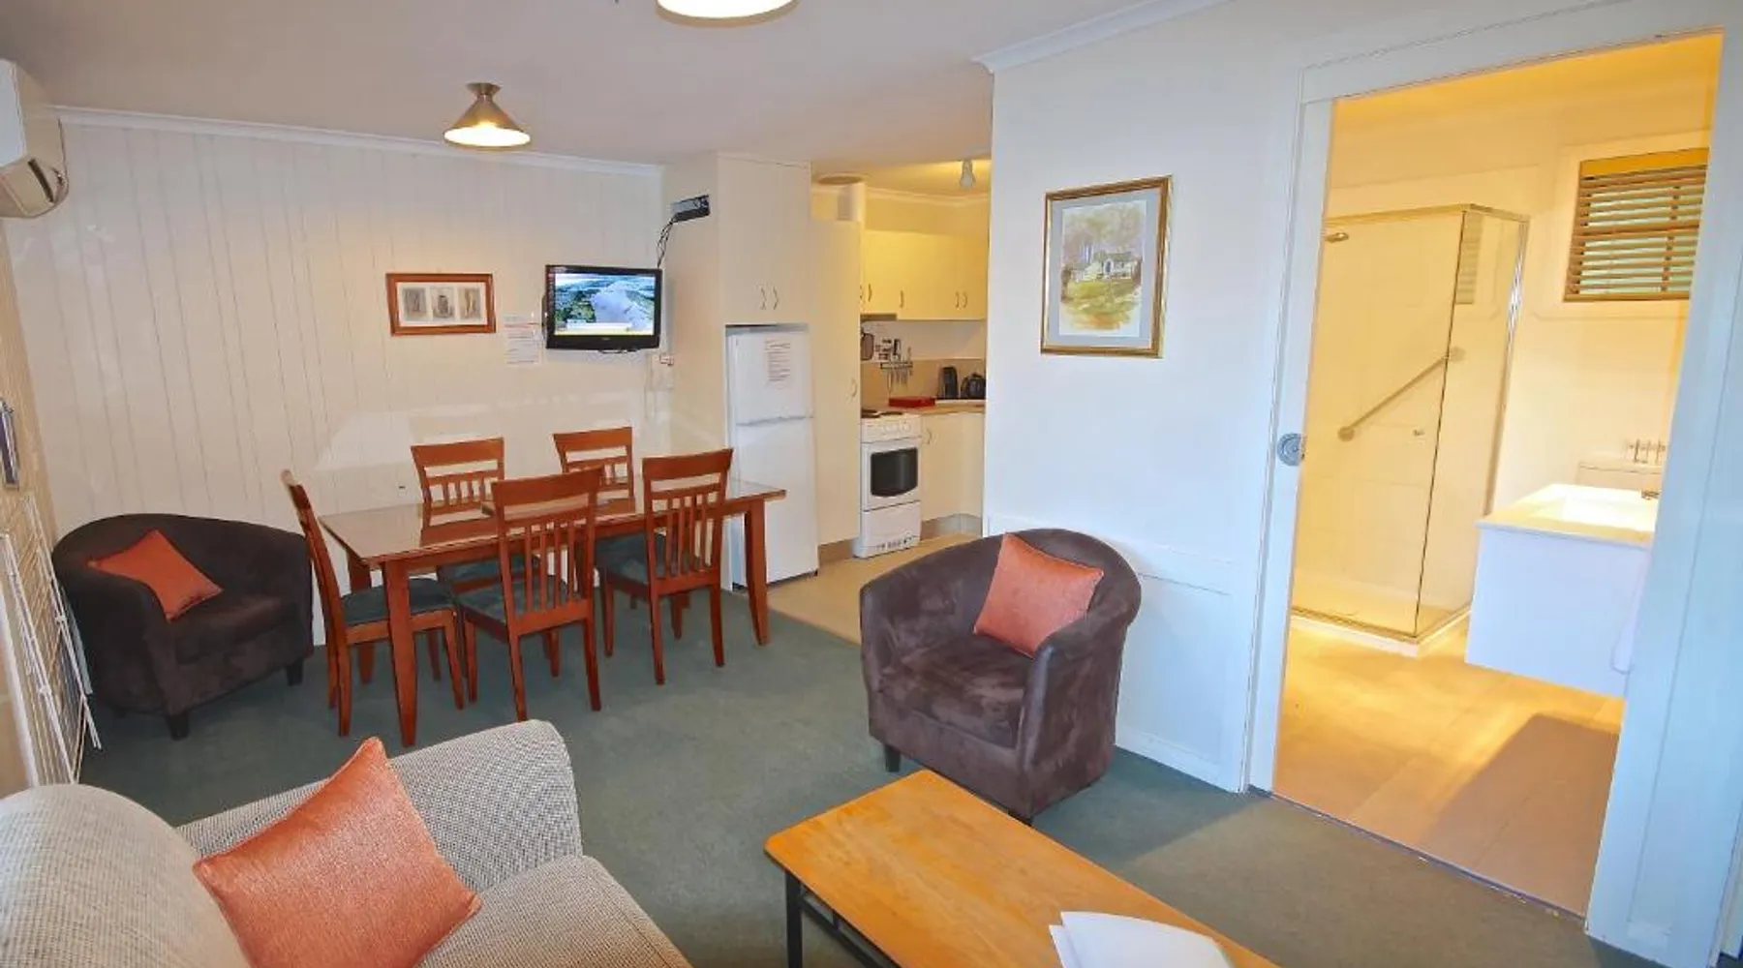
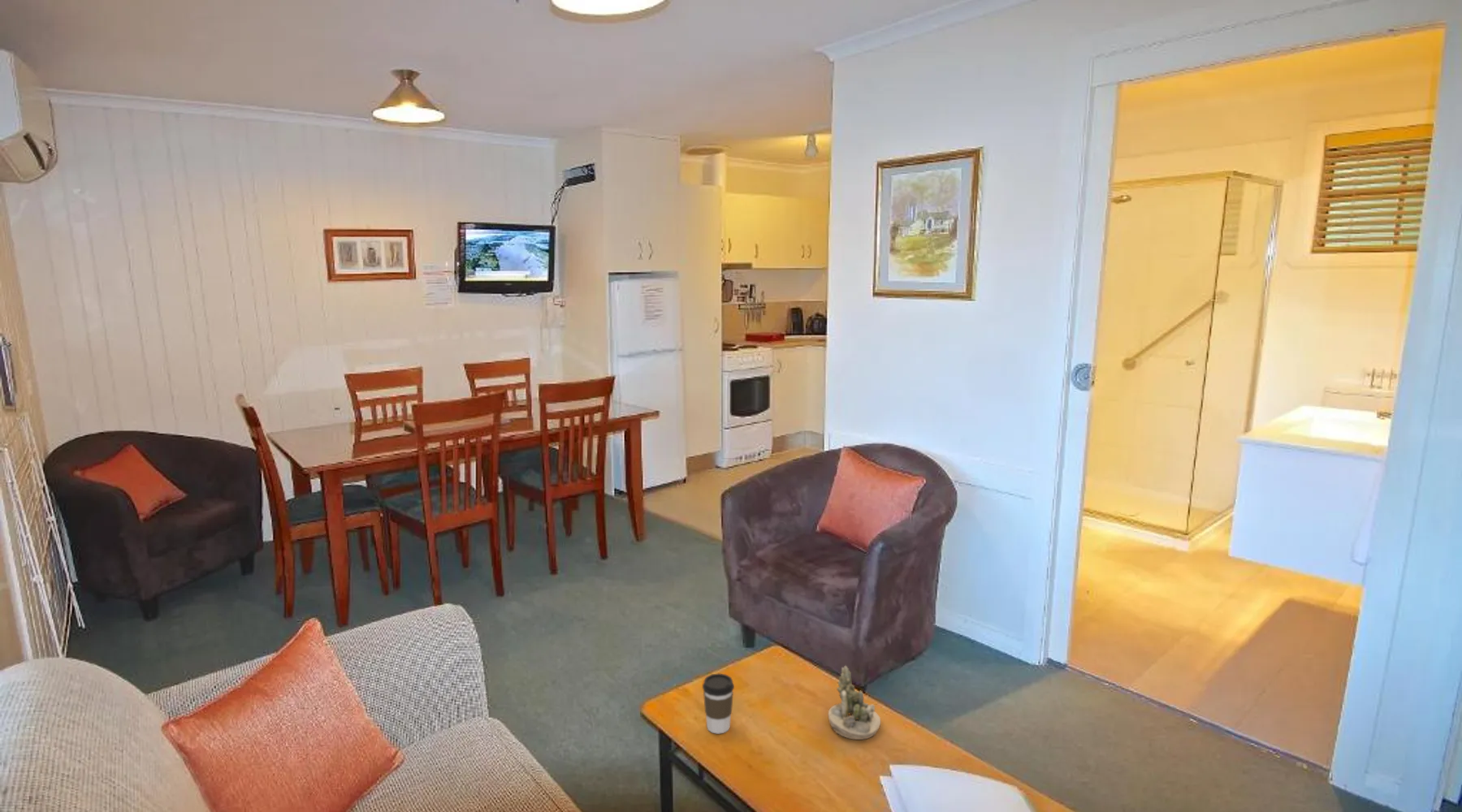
+ coffee cup [702,672,735,735]
+ succulent planter [828,664,881,741]
